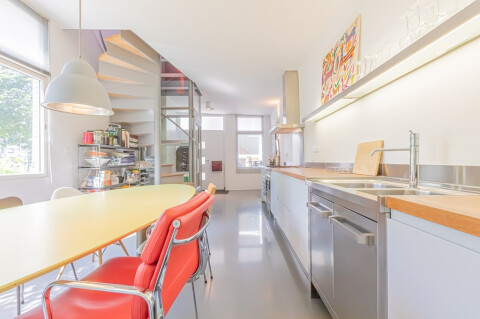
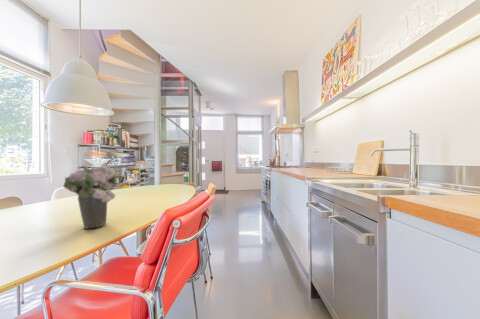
+ flower bouquet [62,164,124,230]
